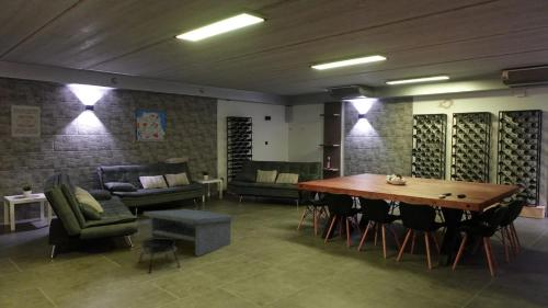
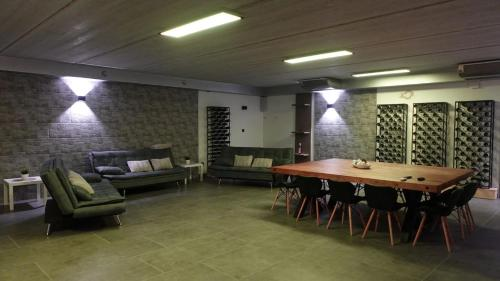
- wall art [135,109,167,144]
- coffee table [142,208,235,258]
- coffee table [137,238,181,274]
- wall art [10,103,42,138]
